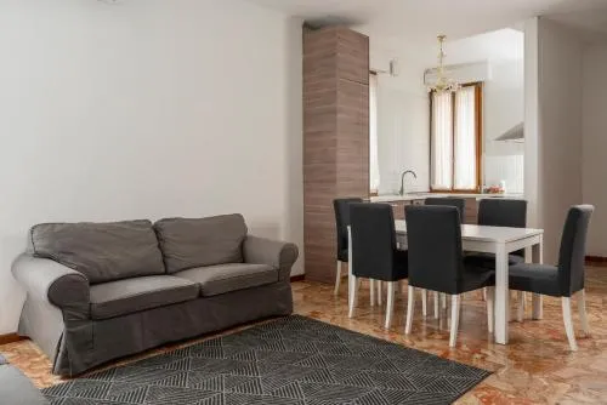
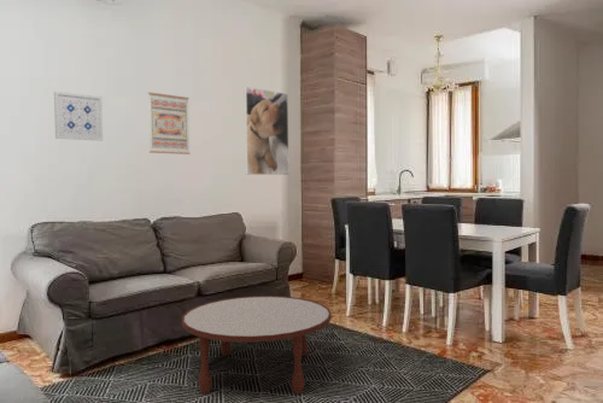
+ wall art [53,90,104,142]
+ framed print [242,86,291,176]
+ coffee table [181,294,333,396]
+ wall art [147,92,192,156]
